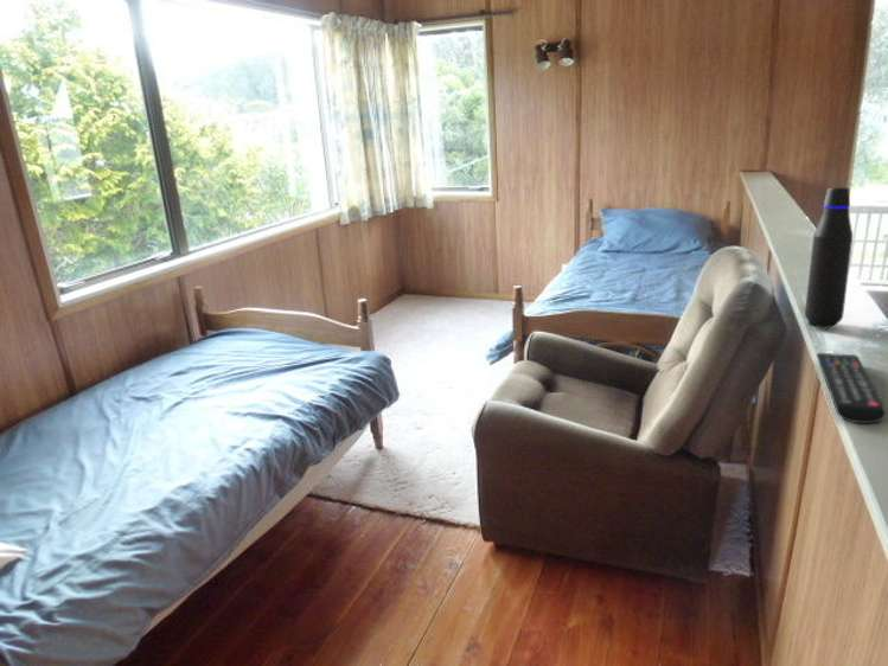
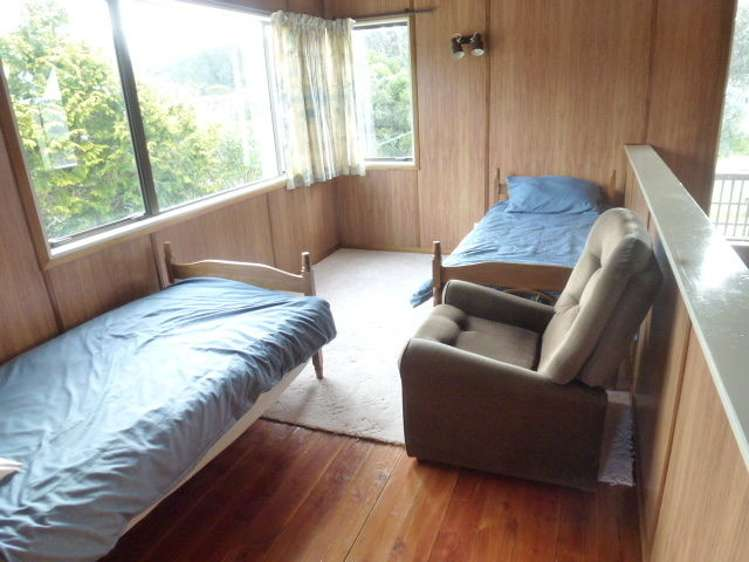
- remote control [816,352,887,424]
- water bottle [804,186,854,331]
